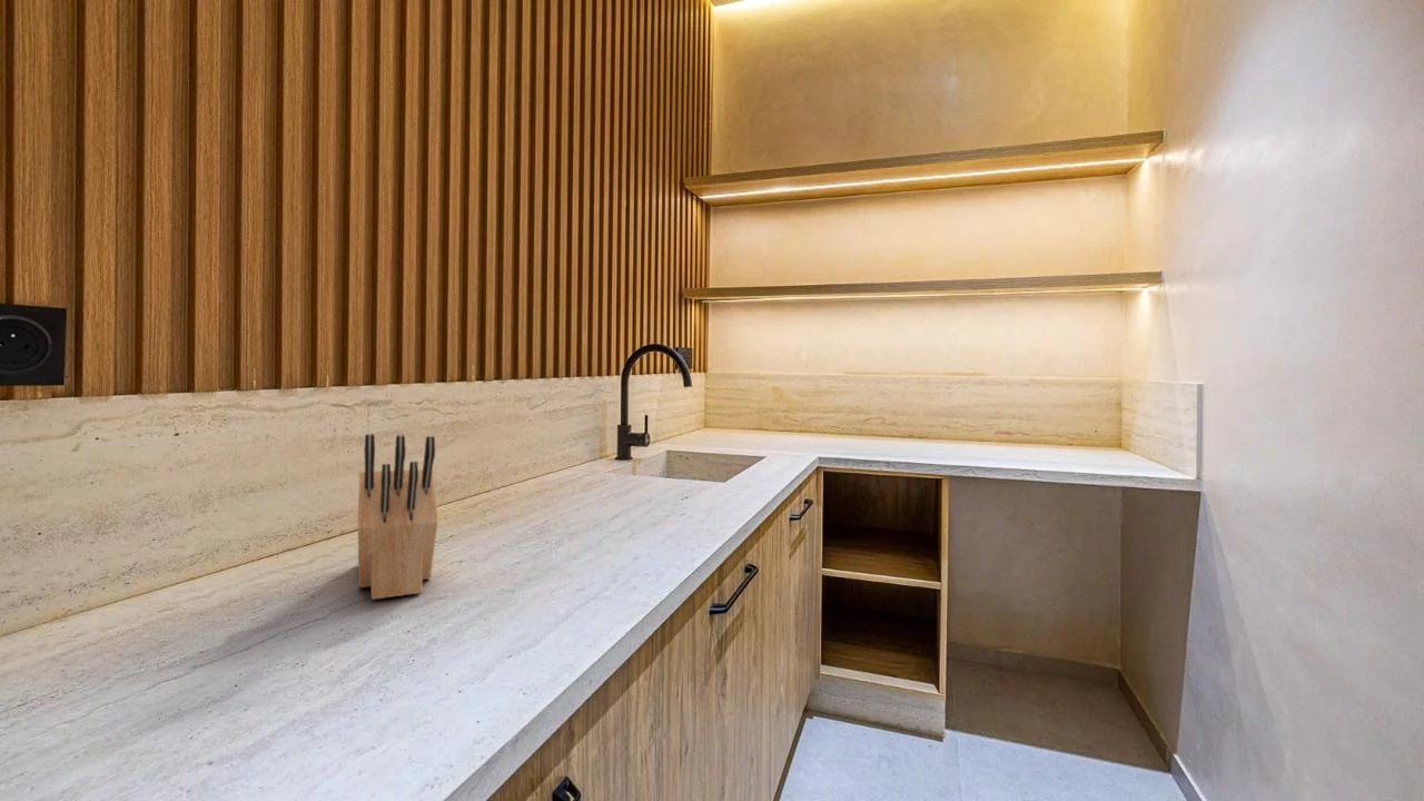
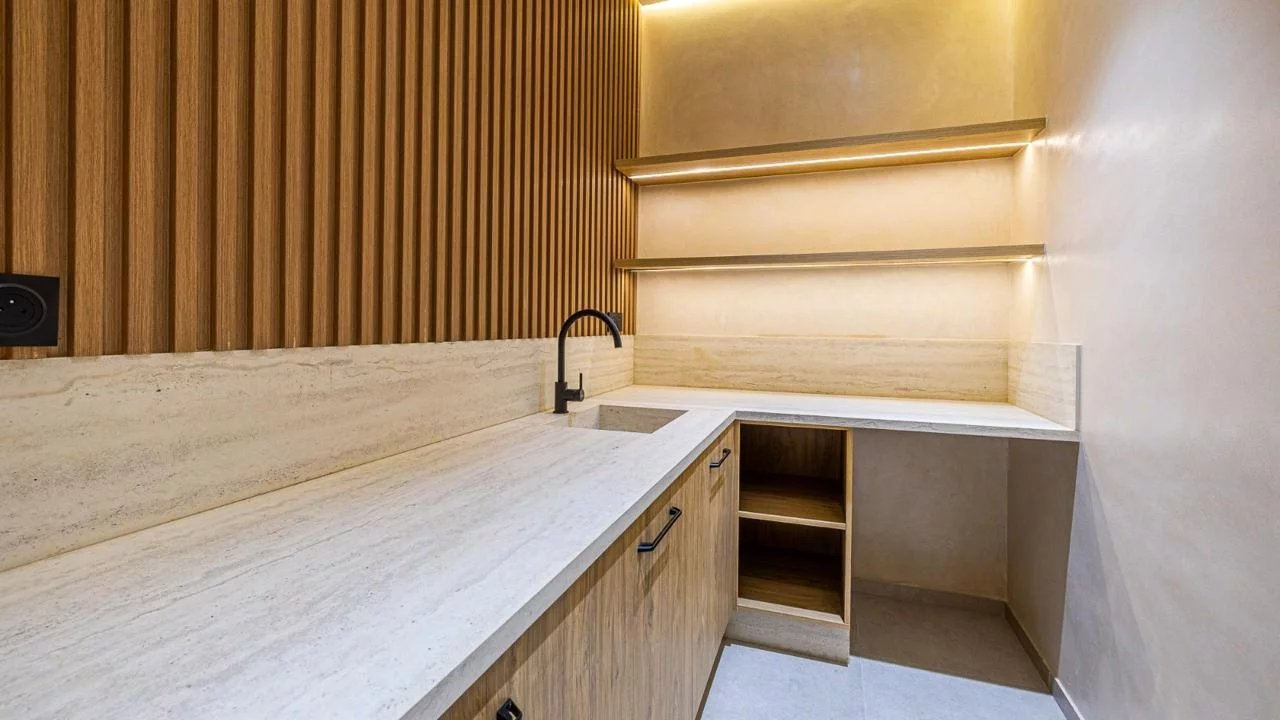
- knife block [357,433,439,601]
